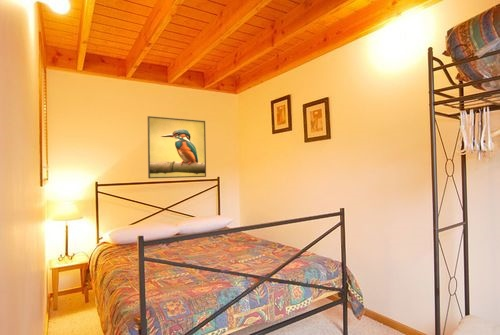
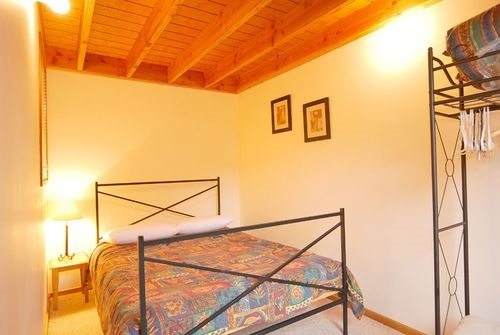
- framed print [147,115,207,179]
